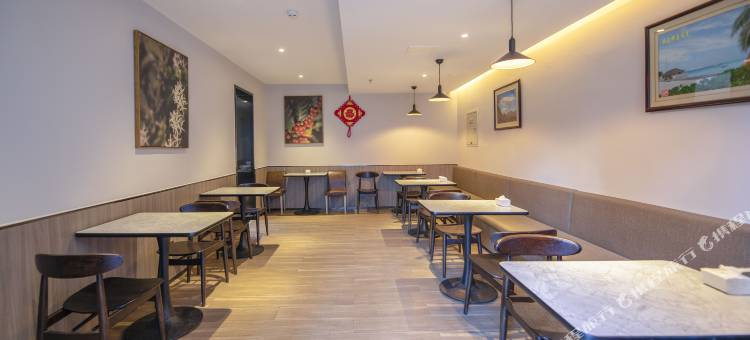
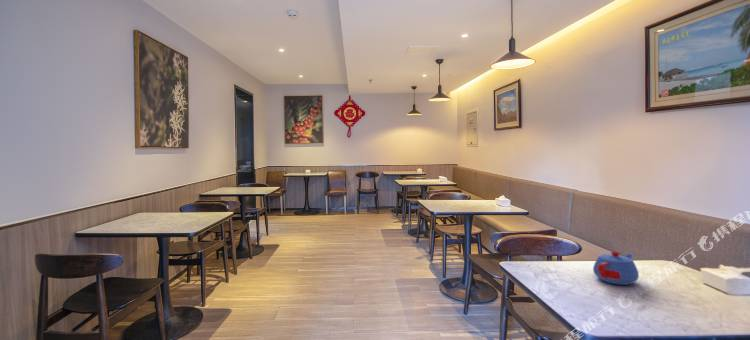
+ teapot [592,251,640,286]
